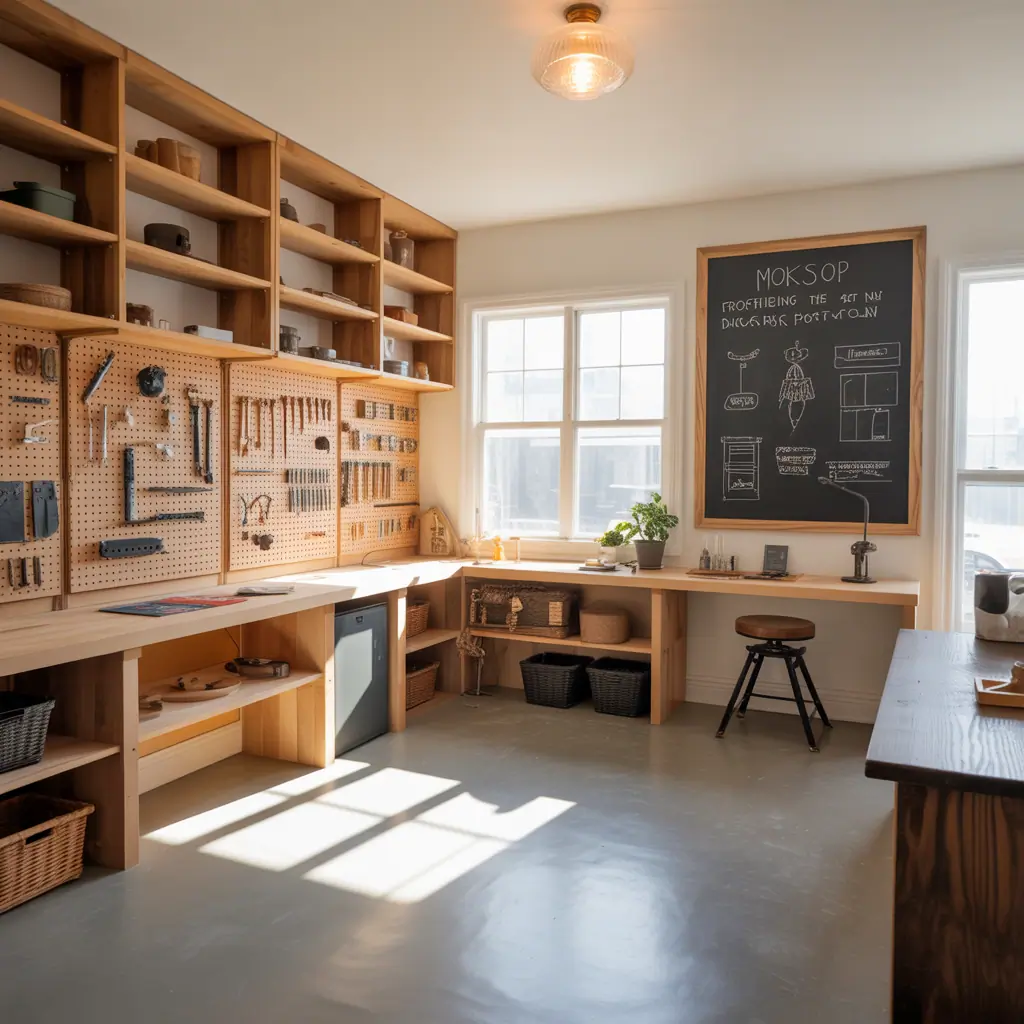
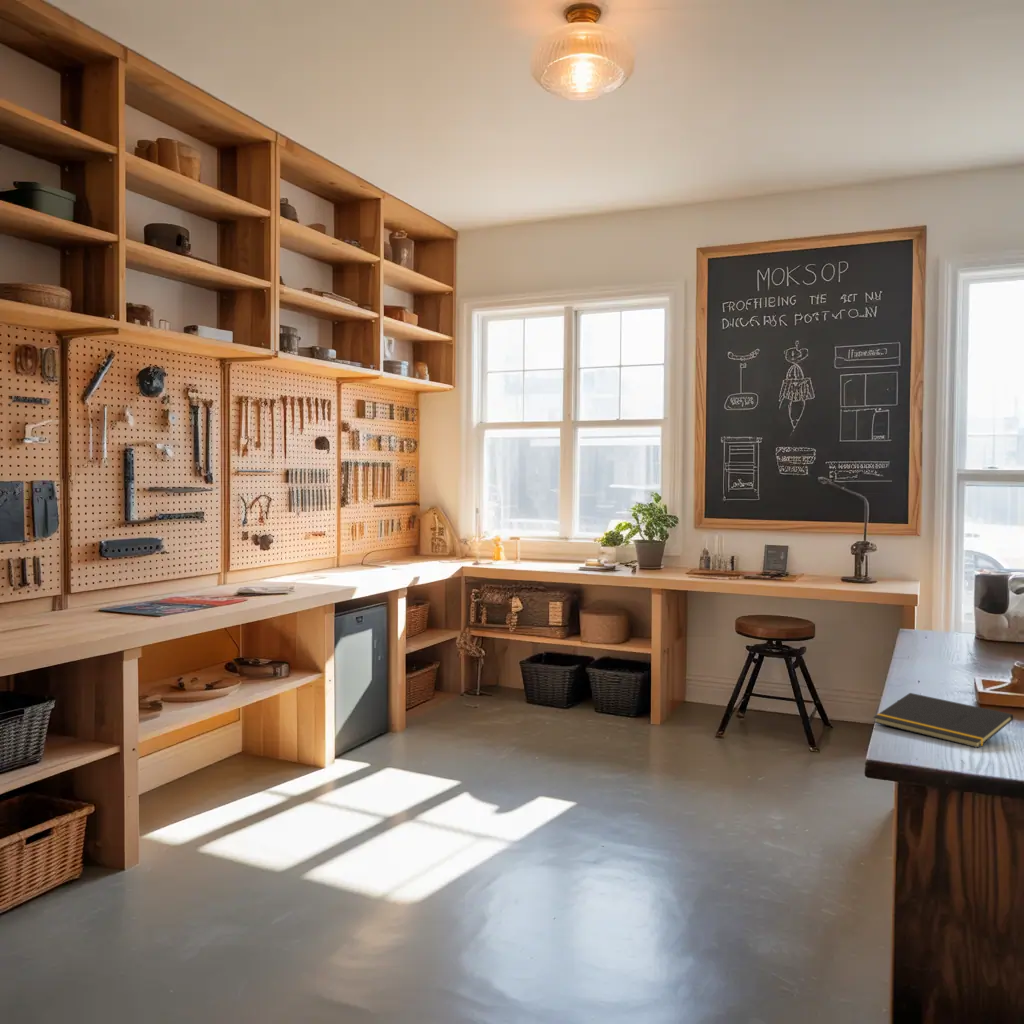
+ notepad [873,692,1014,749]
